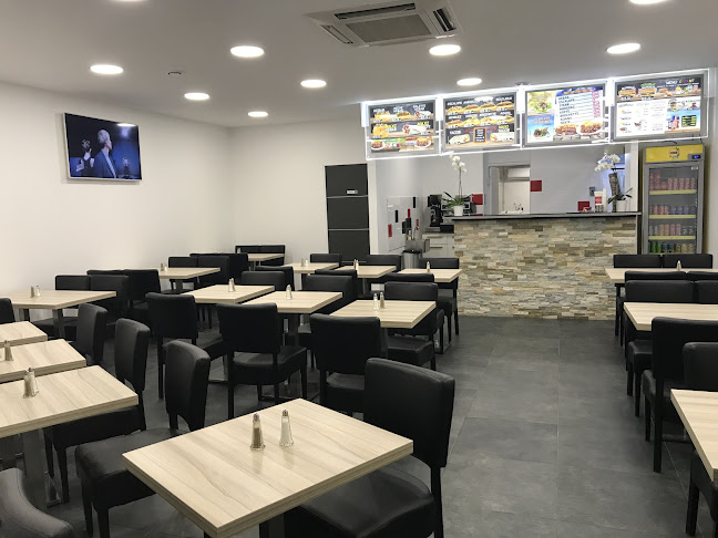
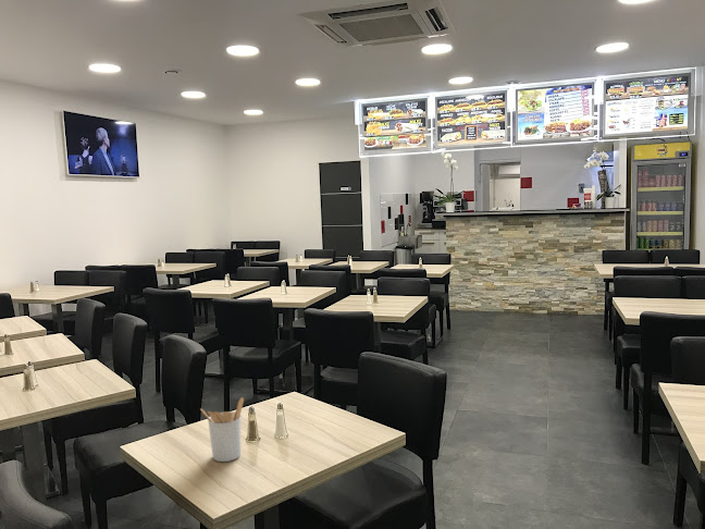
+ utensil holder [199,396,245,463]
